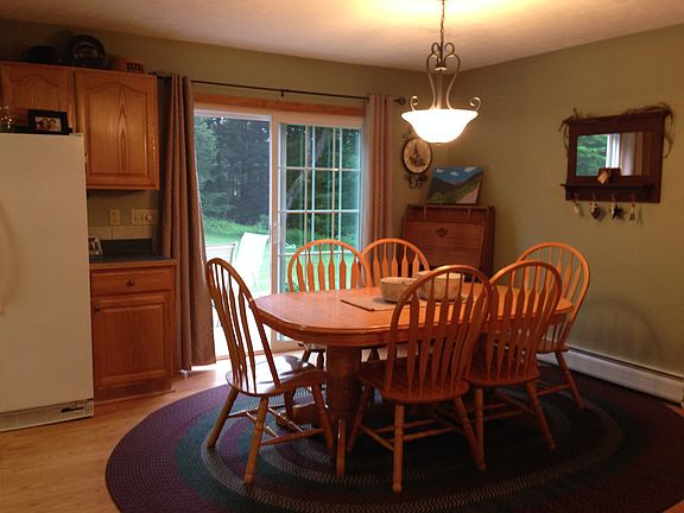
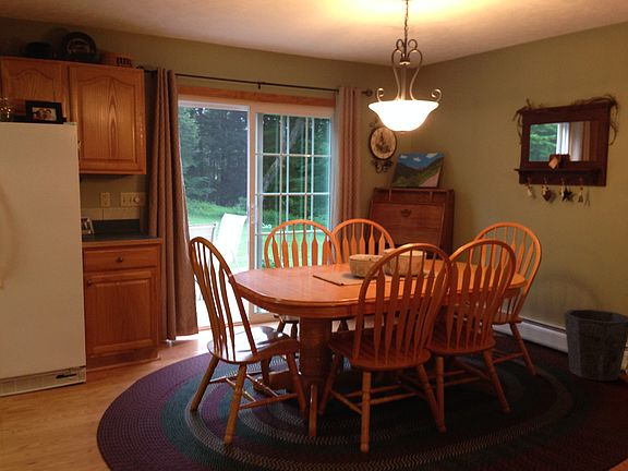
+ waste bin [563,309,628,382]
